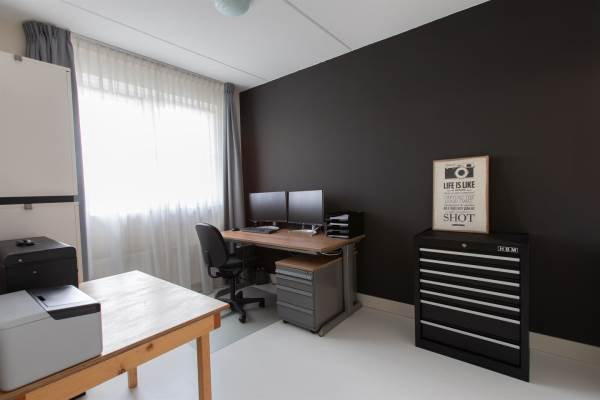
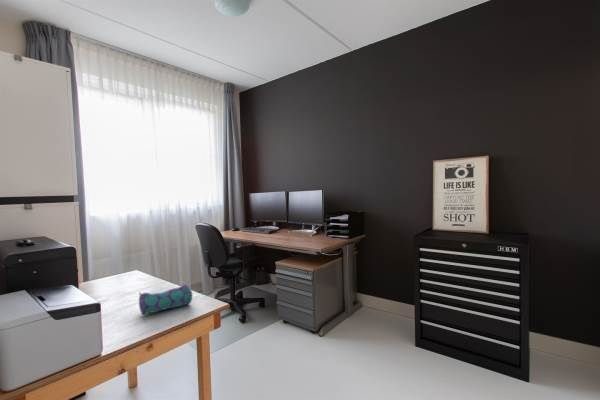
+ pencil case [138,283,193,316]
